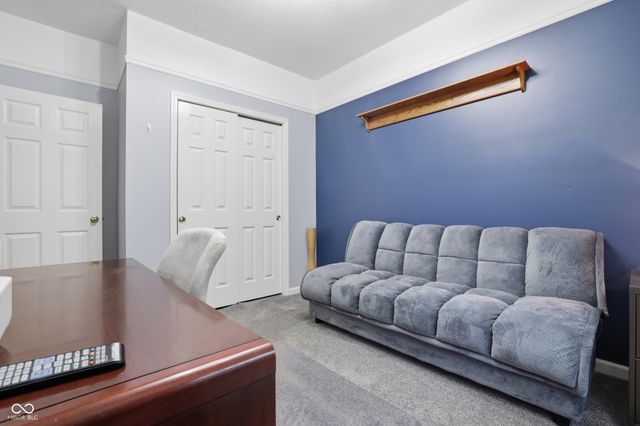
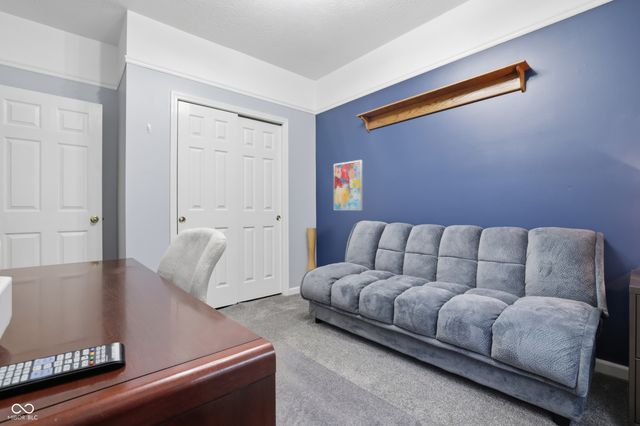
+ wall art [333,159,364,211]
